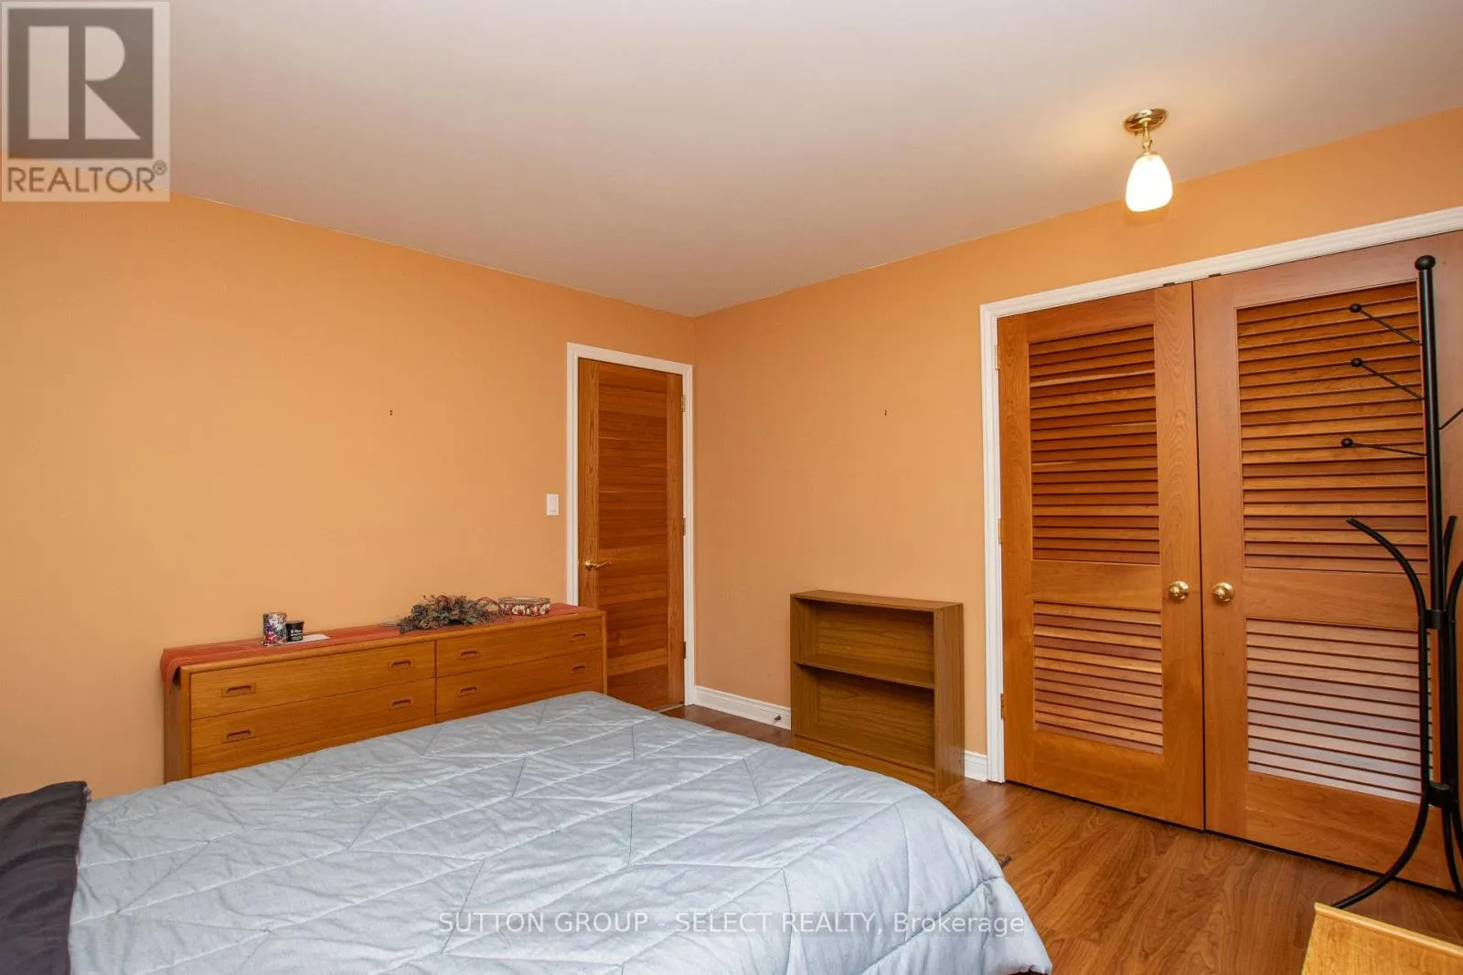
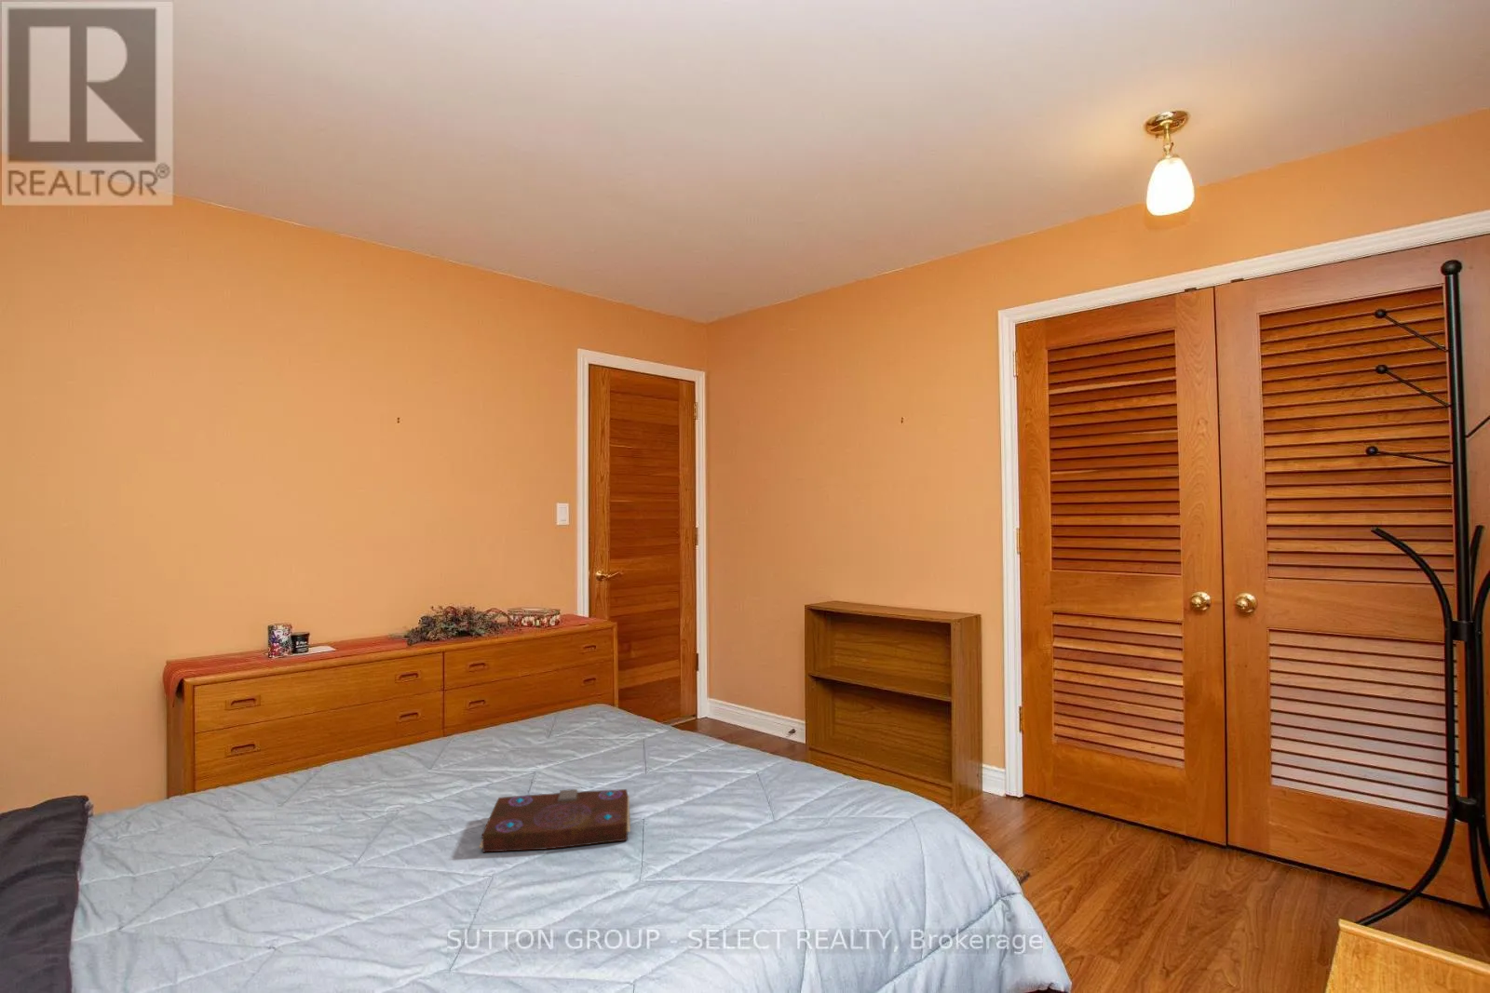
+ book [478,788,632,853]
